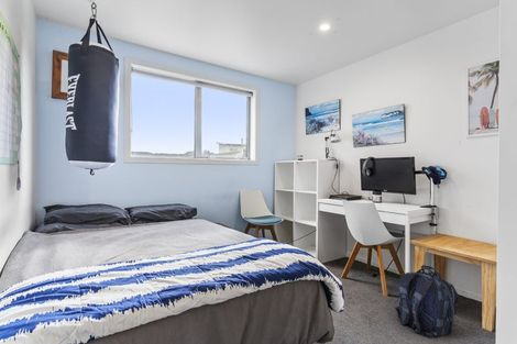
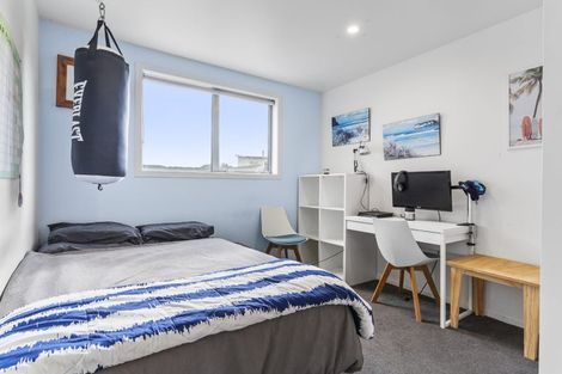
- backpack [392,264,460,339]
